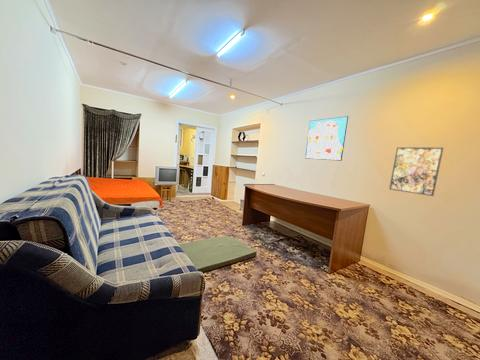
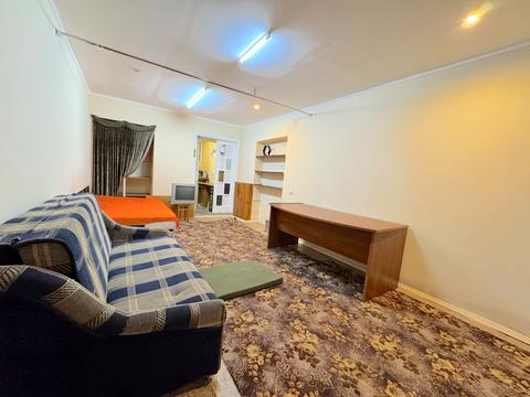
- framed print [388,146,444,197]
- wall art [304,115,349,162]
